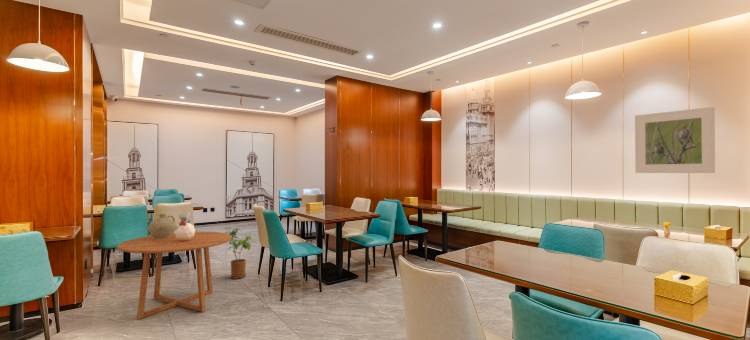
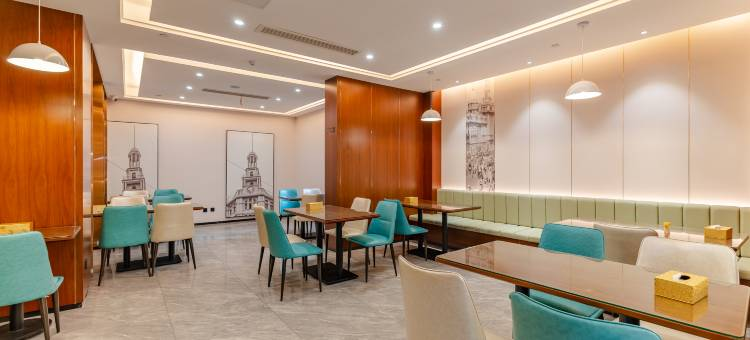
- house plant [225,227,252,280]
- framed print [634,106,716,174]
- potted flower [174,210,196,241]
- dining table [116,231,232,320]
- ceramic jug [147,213,178,239]
